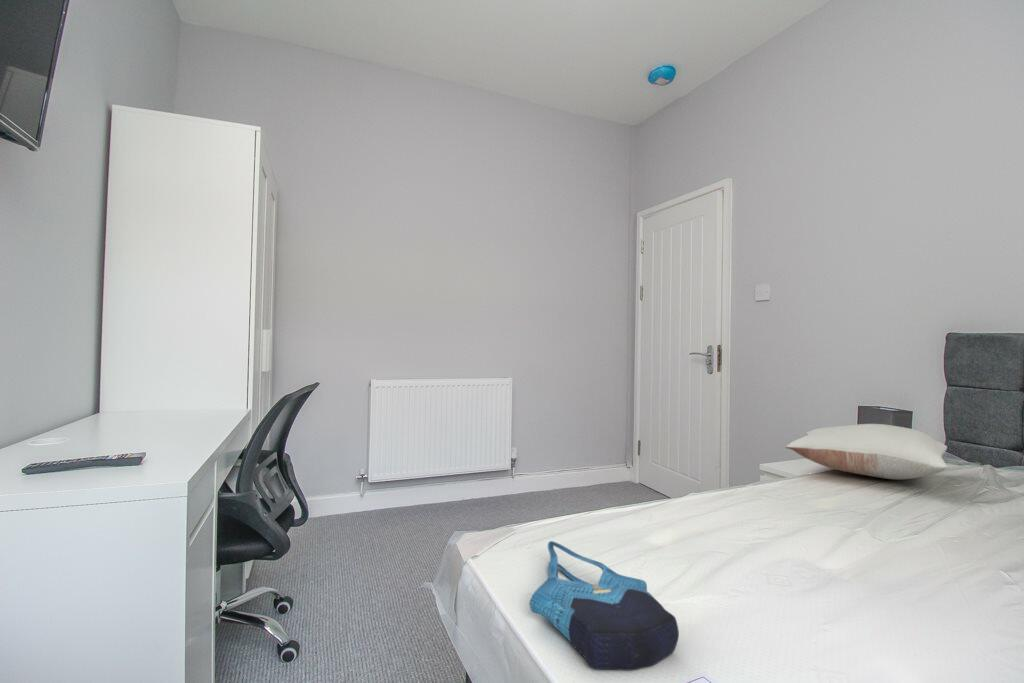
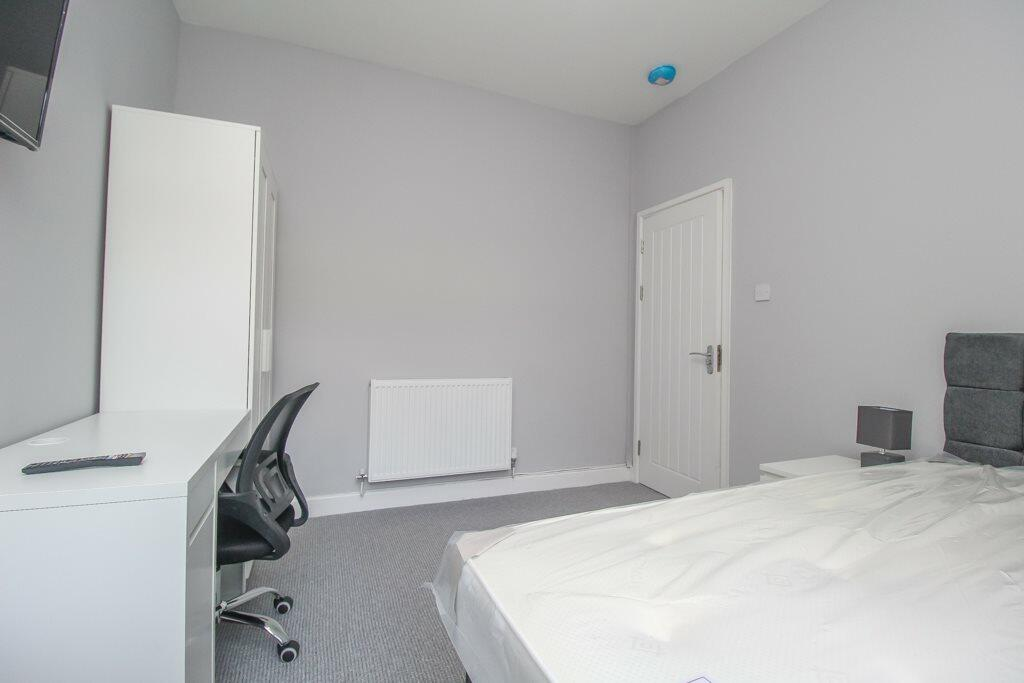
- pillow [784,423,948,481]
- tote bag [528,540,680,672]
